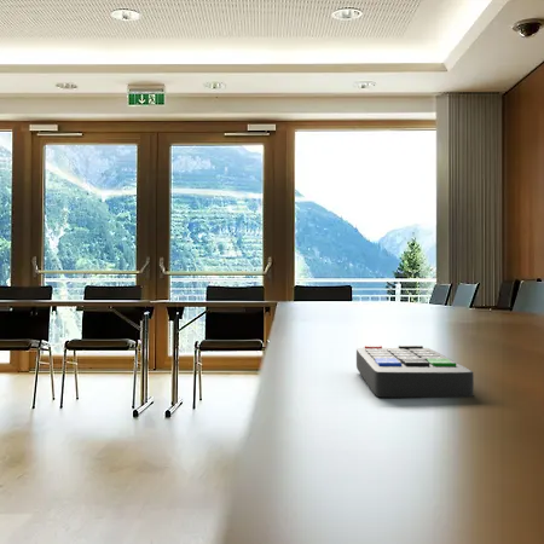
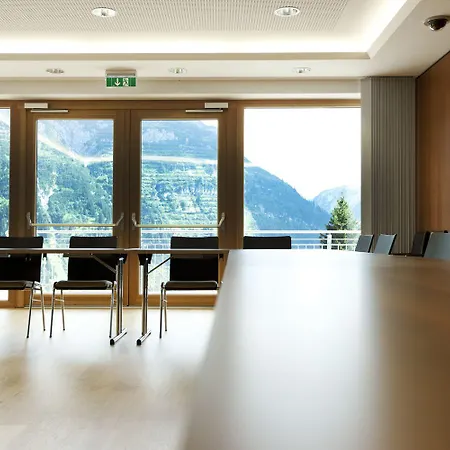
- remote control [355,345,475,399]
